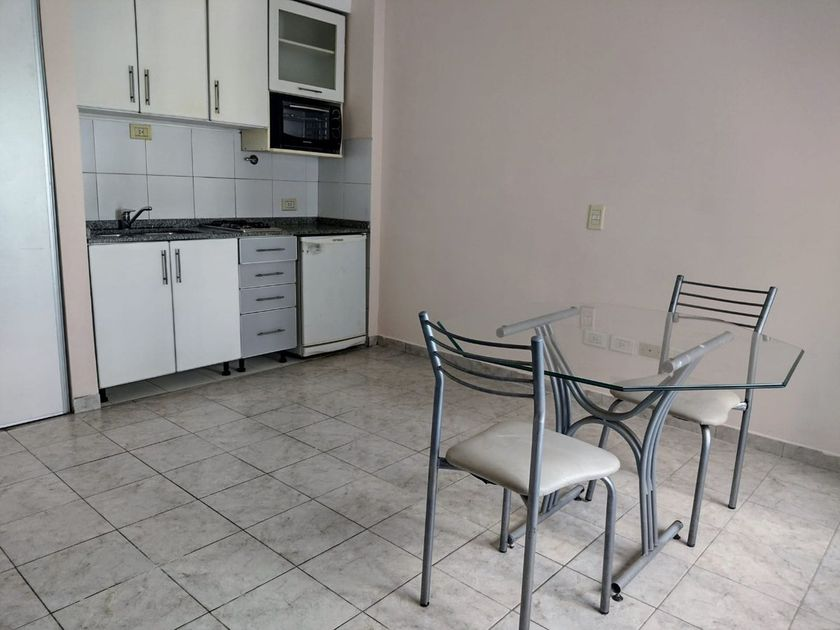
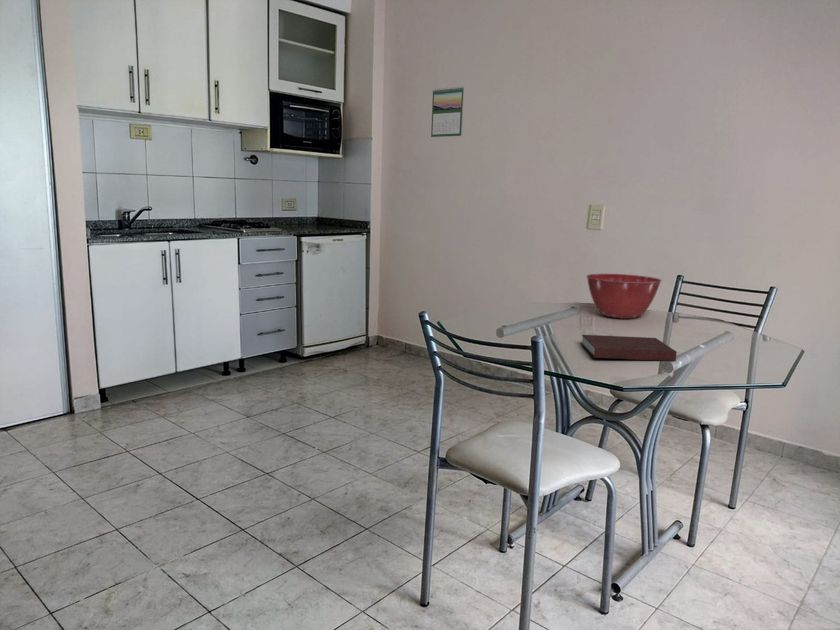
+ calendar [430,86,465,138]
+ notebook [580,334,677,362]
+ mixing bowl [585,273,663,319]
